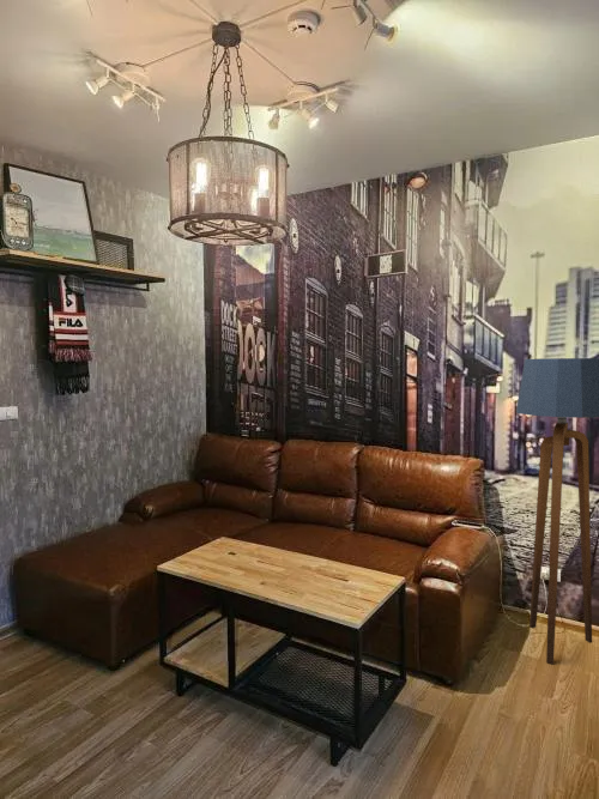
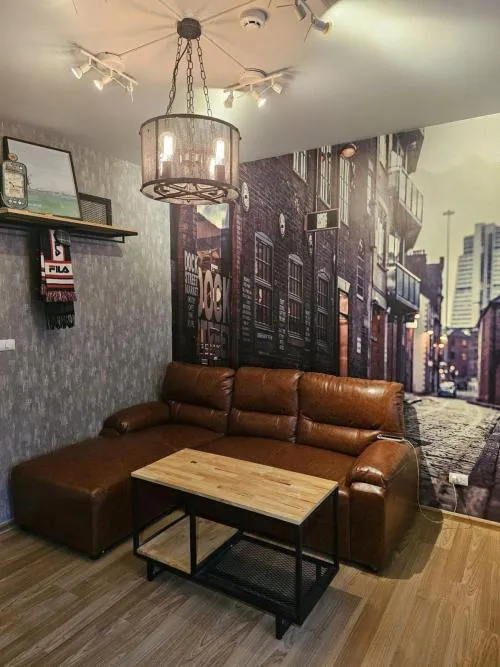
- floor lamp [515,357,599,665]
